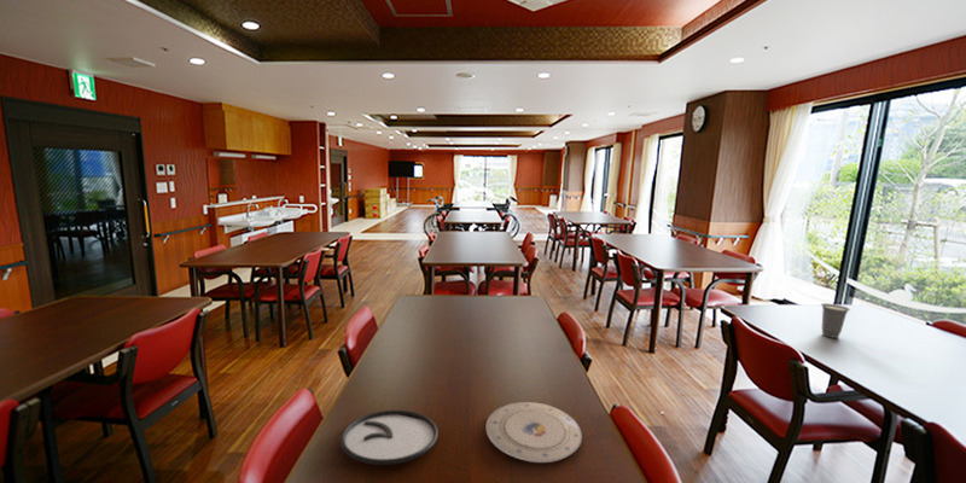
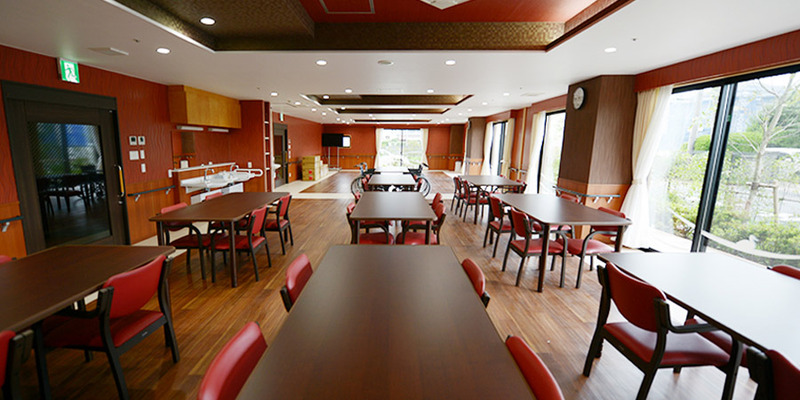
- cup [820,302,851,339]
- plate [339,409,440,466]
- plate [485,401,583,464]
